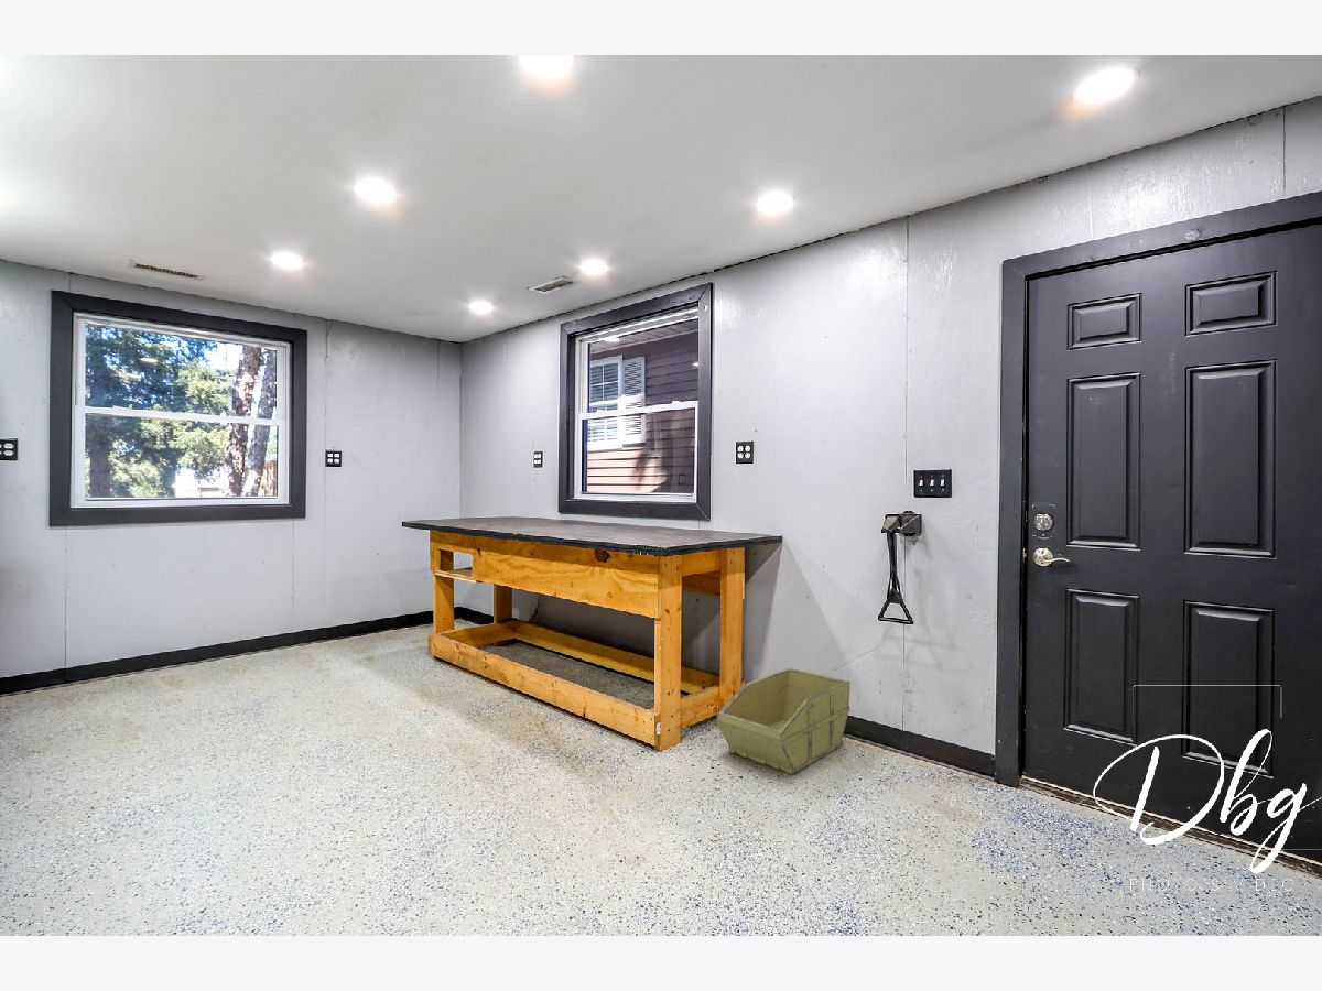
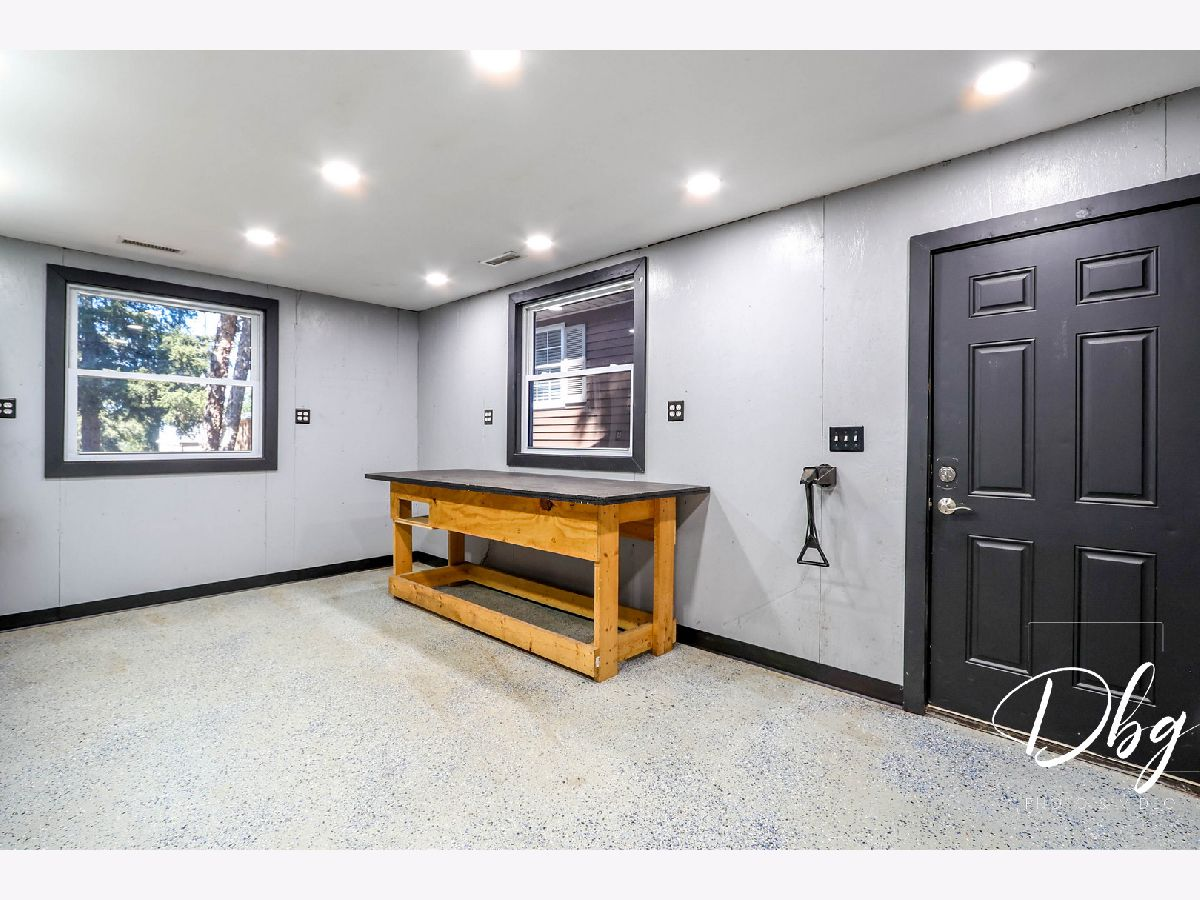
- storage bin [715,667,852,775]
